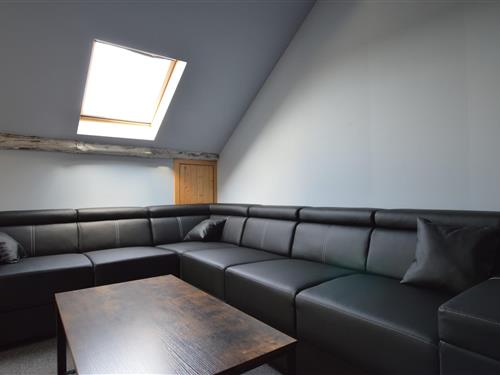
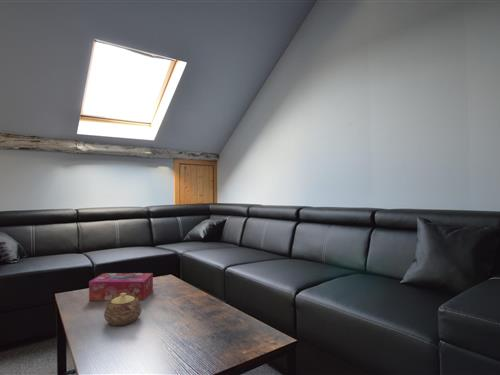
+ tissue box [88,272,154,302]
+ teapot [103,292,142,327]
